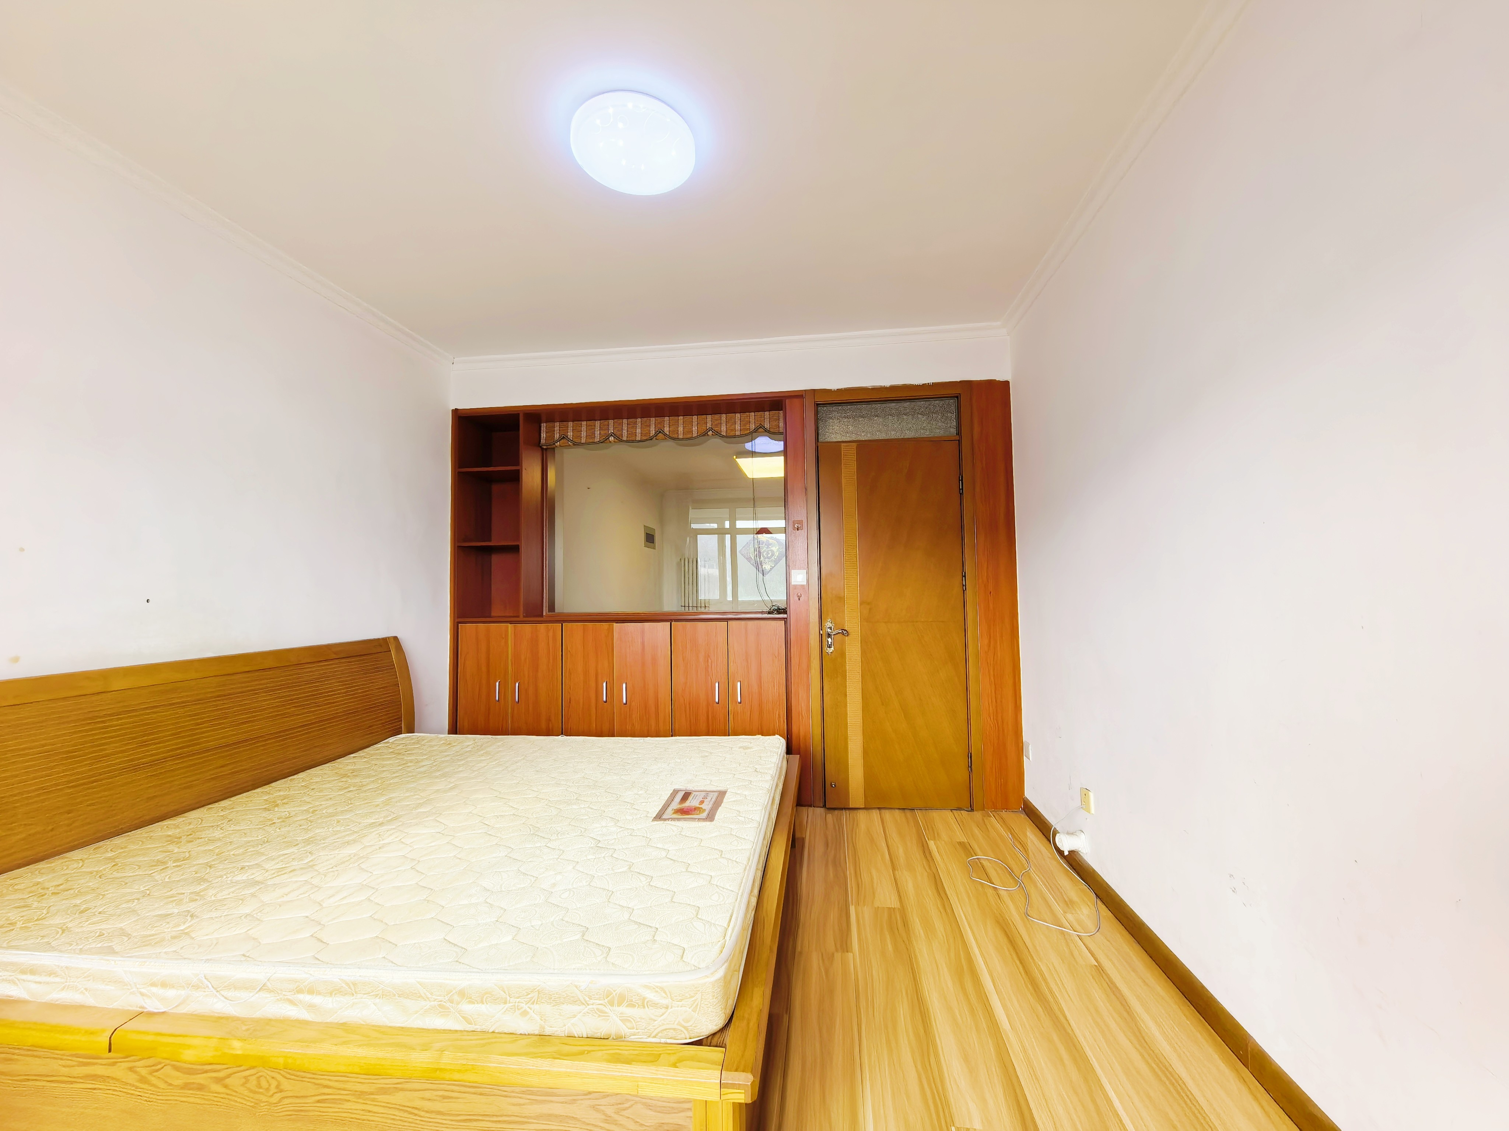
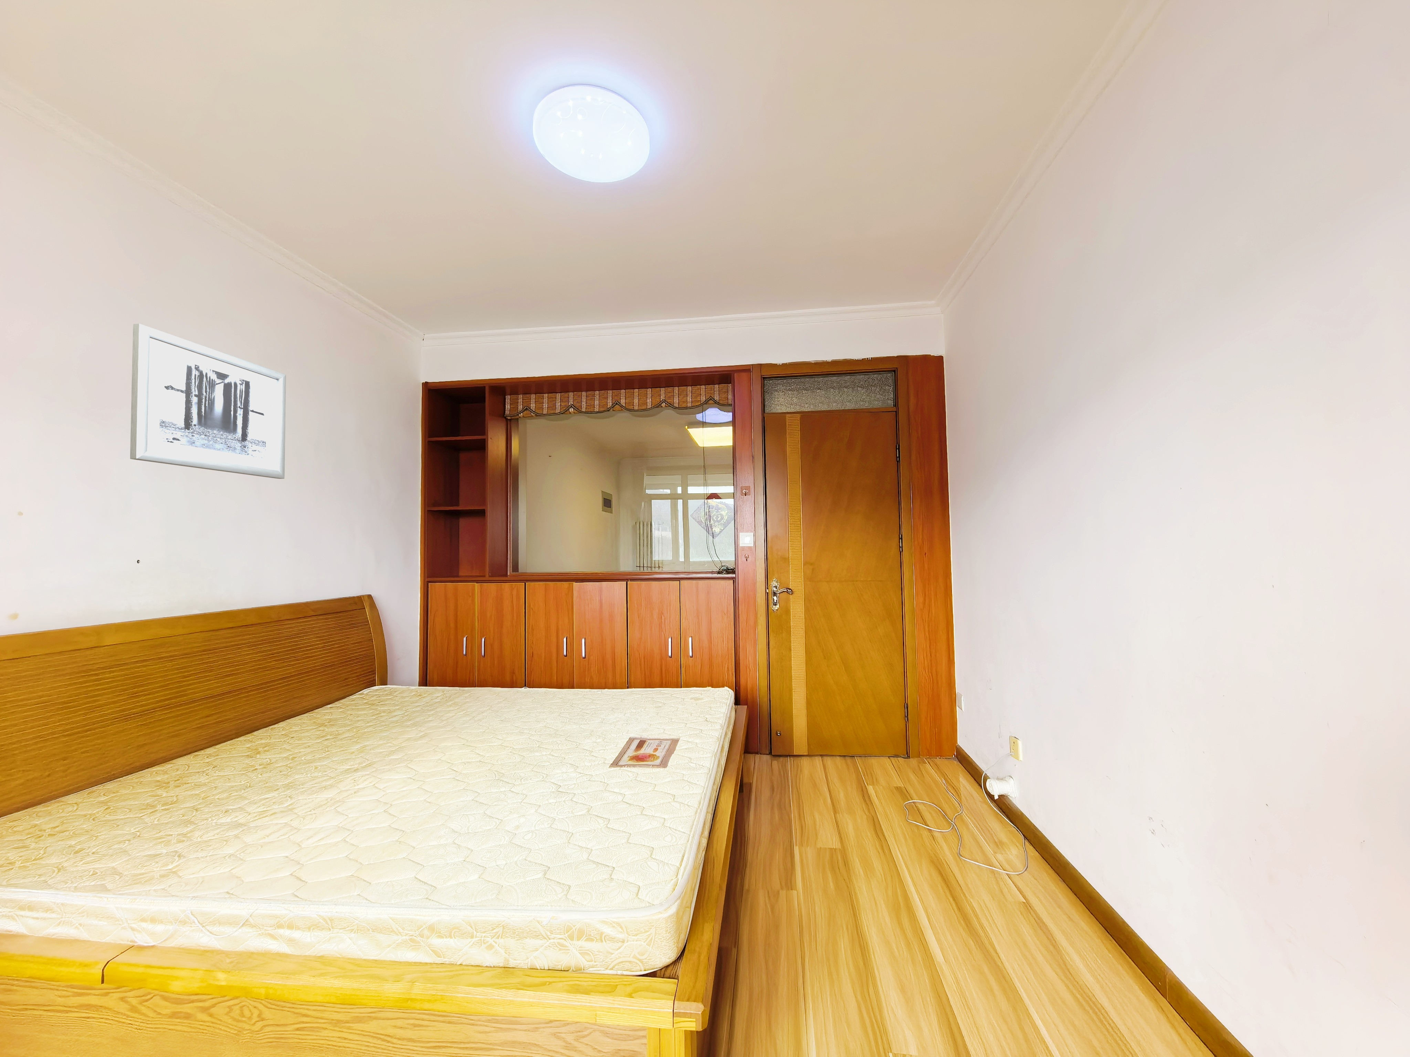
+ wall art [130,323,286,480]
